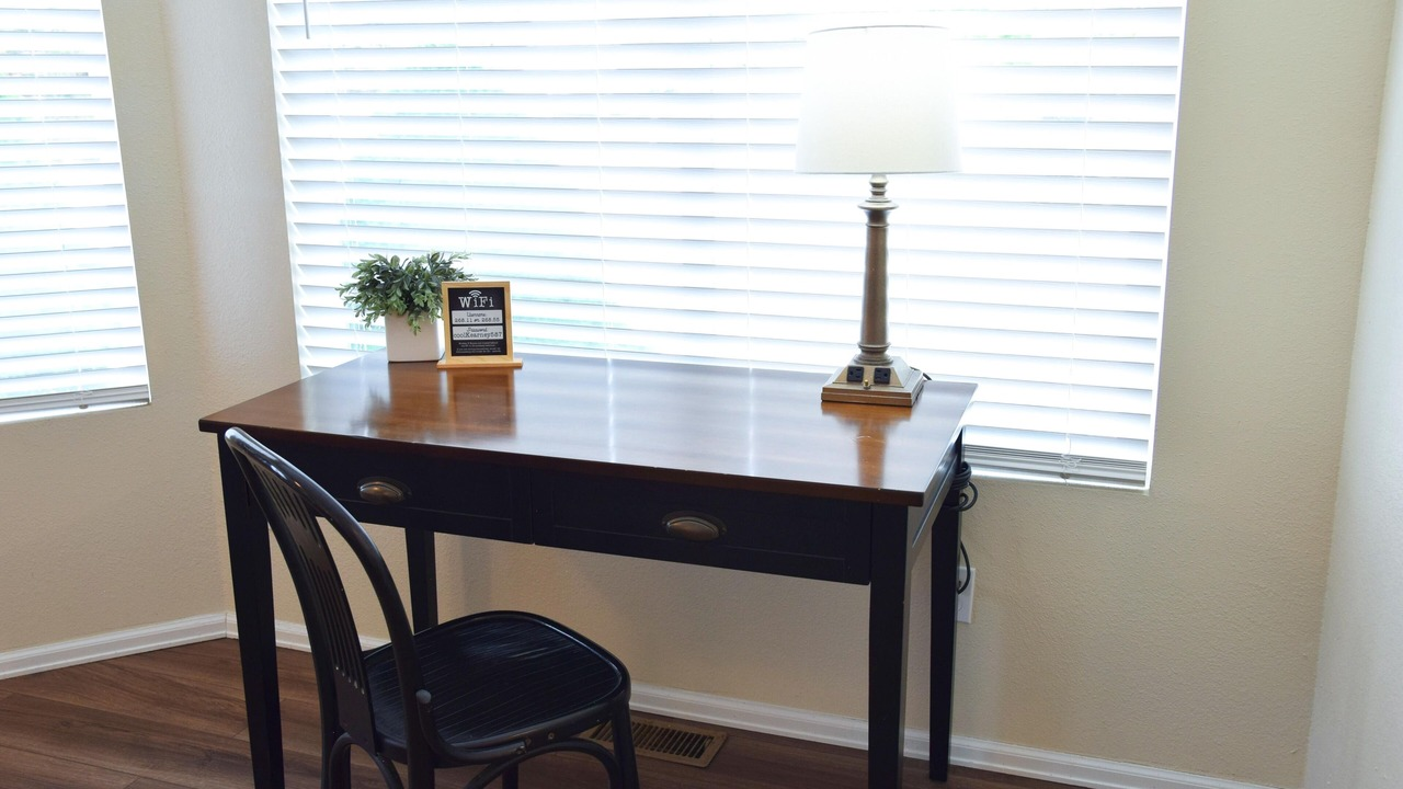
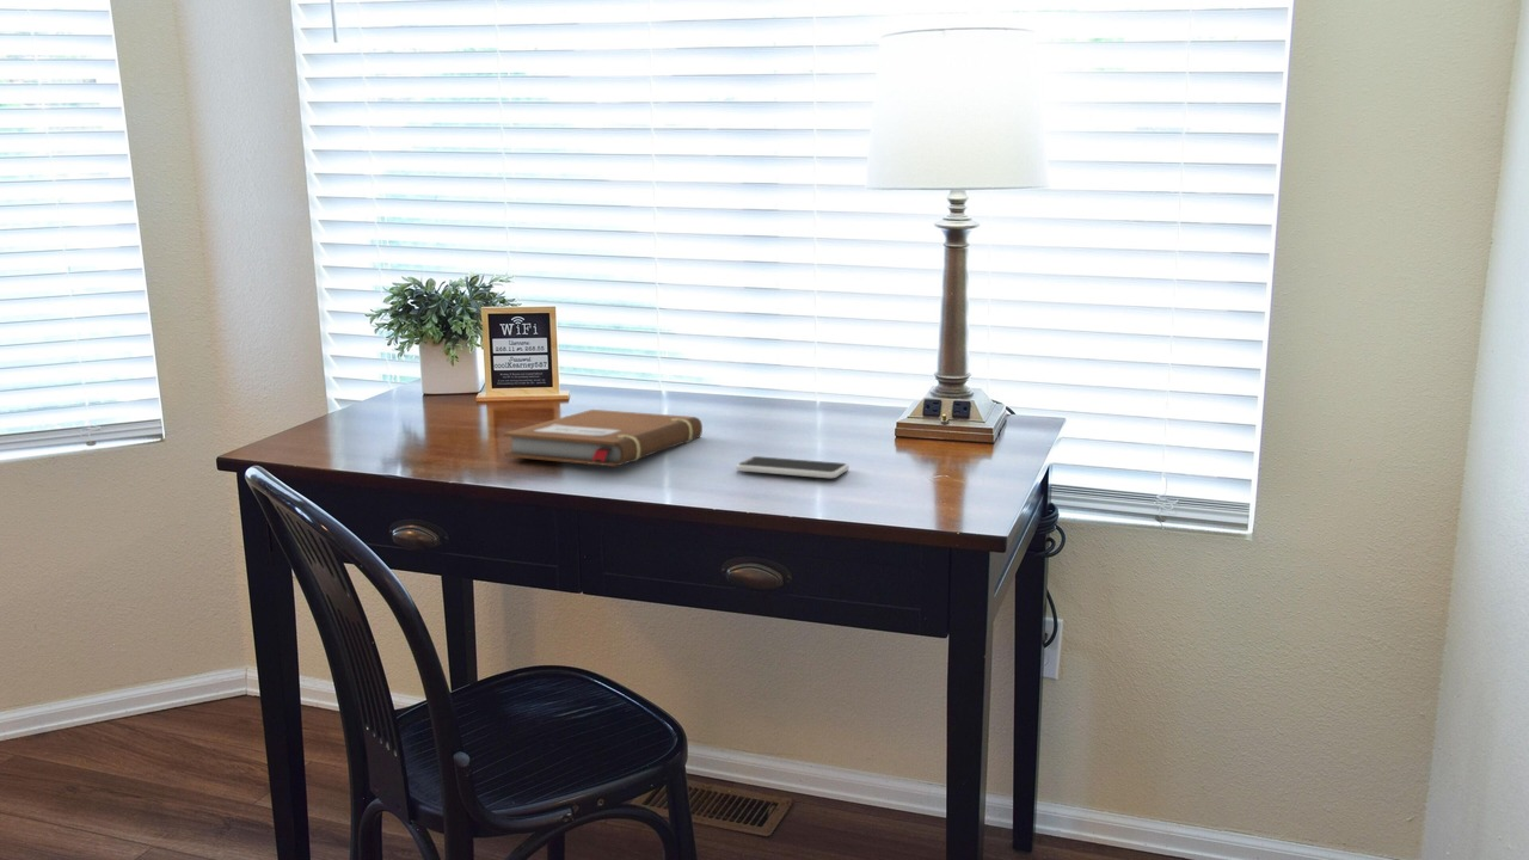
+ smartphone [735,455,851,479]
+ notebook [503,408,704,467]
